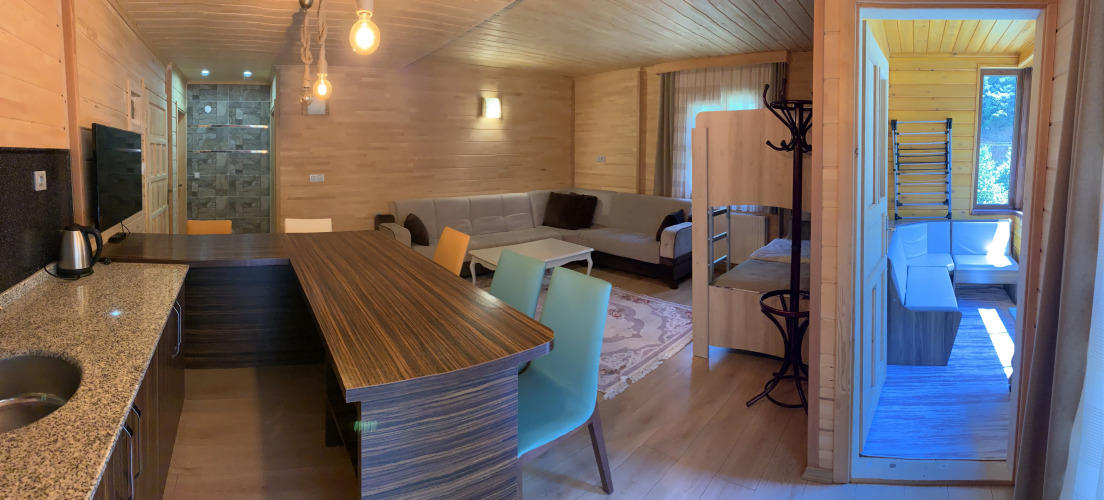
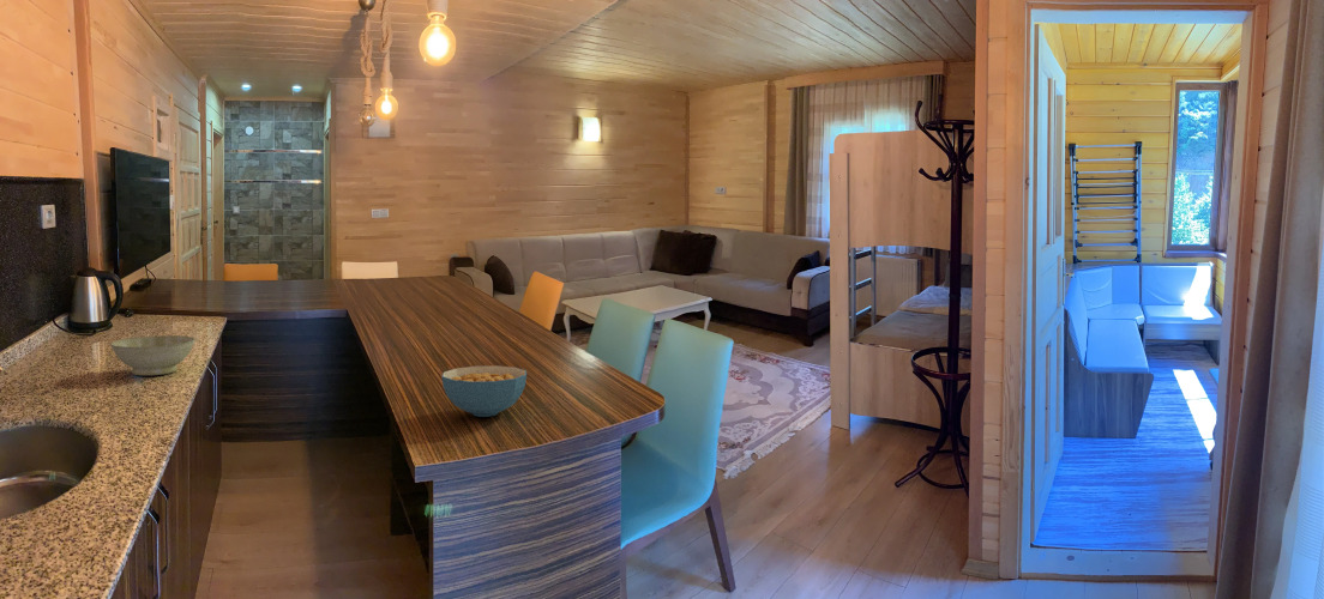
+ cereal bowl [440,364,528,418]
+ bowl [109,334,195,376]
